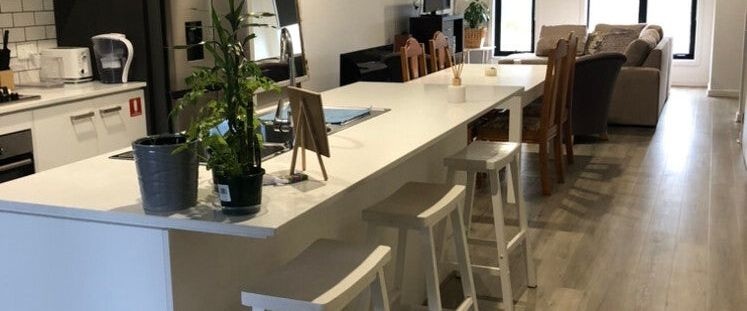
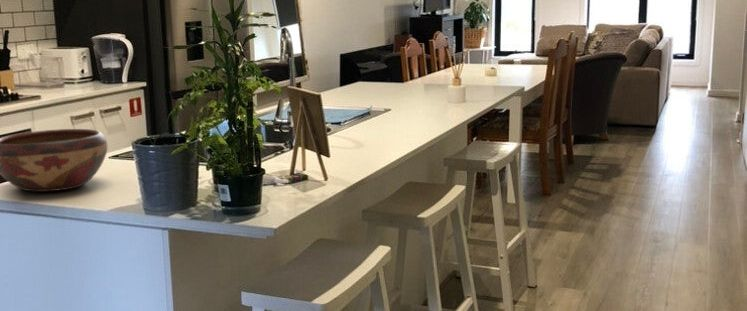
+ decorative bowl [0,128,108,193]
